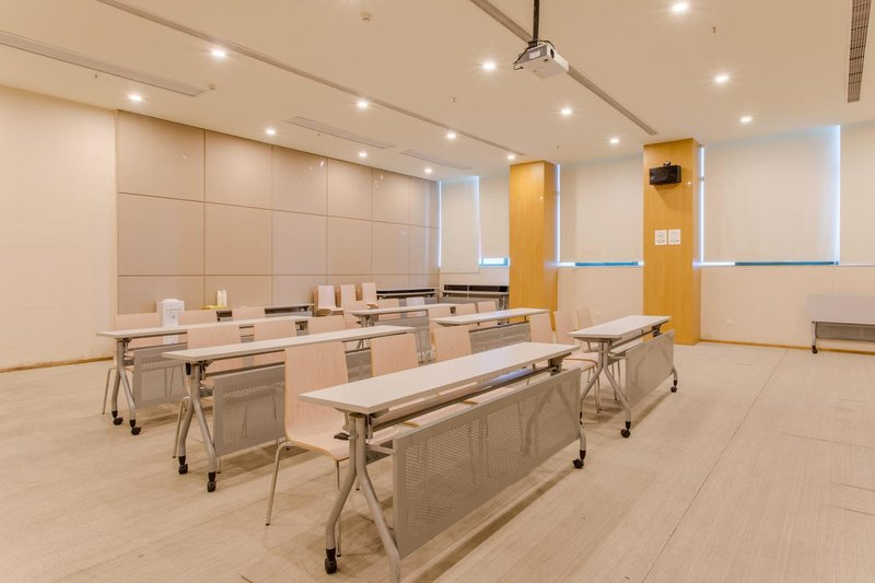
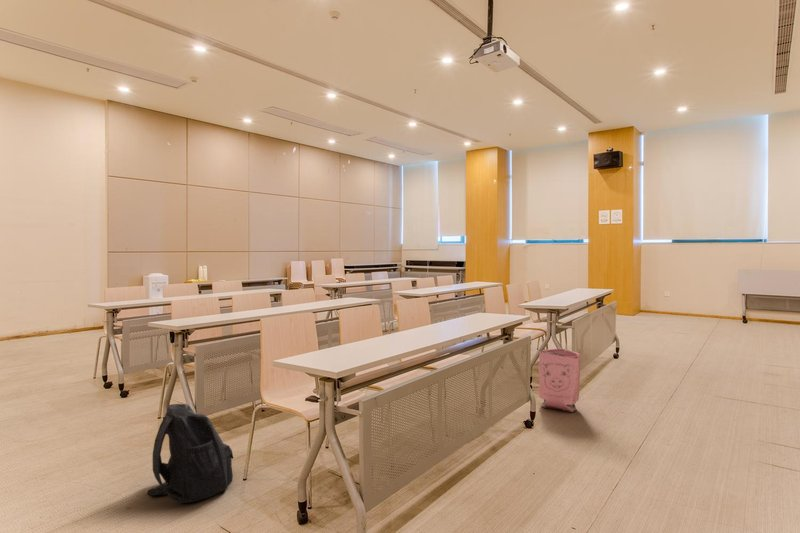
+ backpack [146,403,234,504]
+ bag [537,348,582,413]
